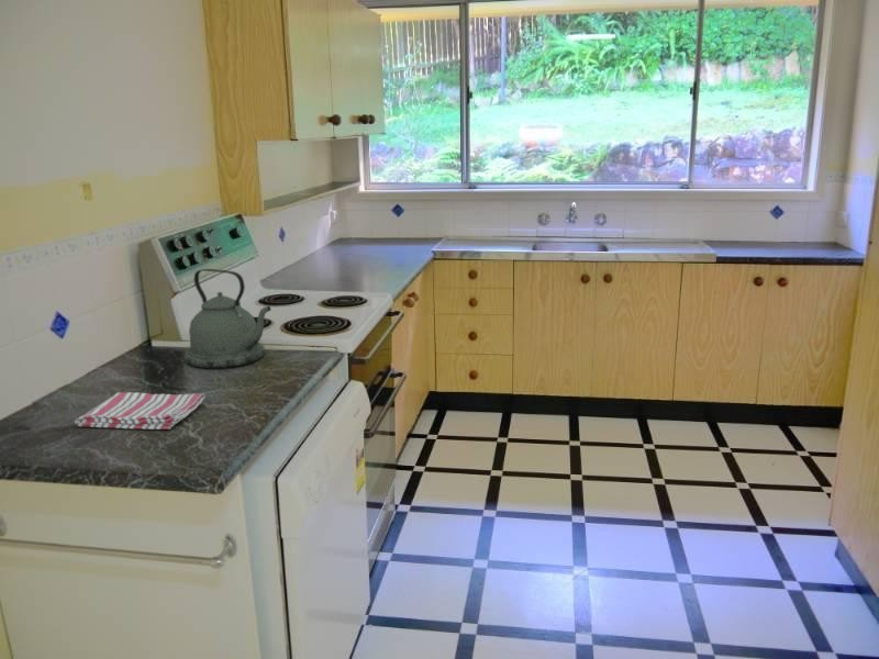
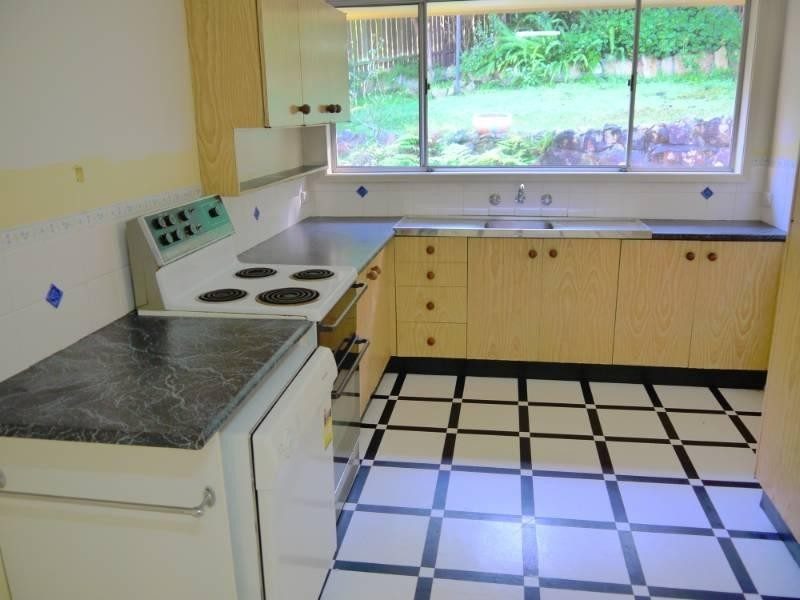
- dish towel [74,391,207,431]
- kettle [183,268,272,369]
